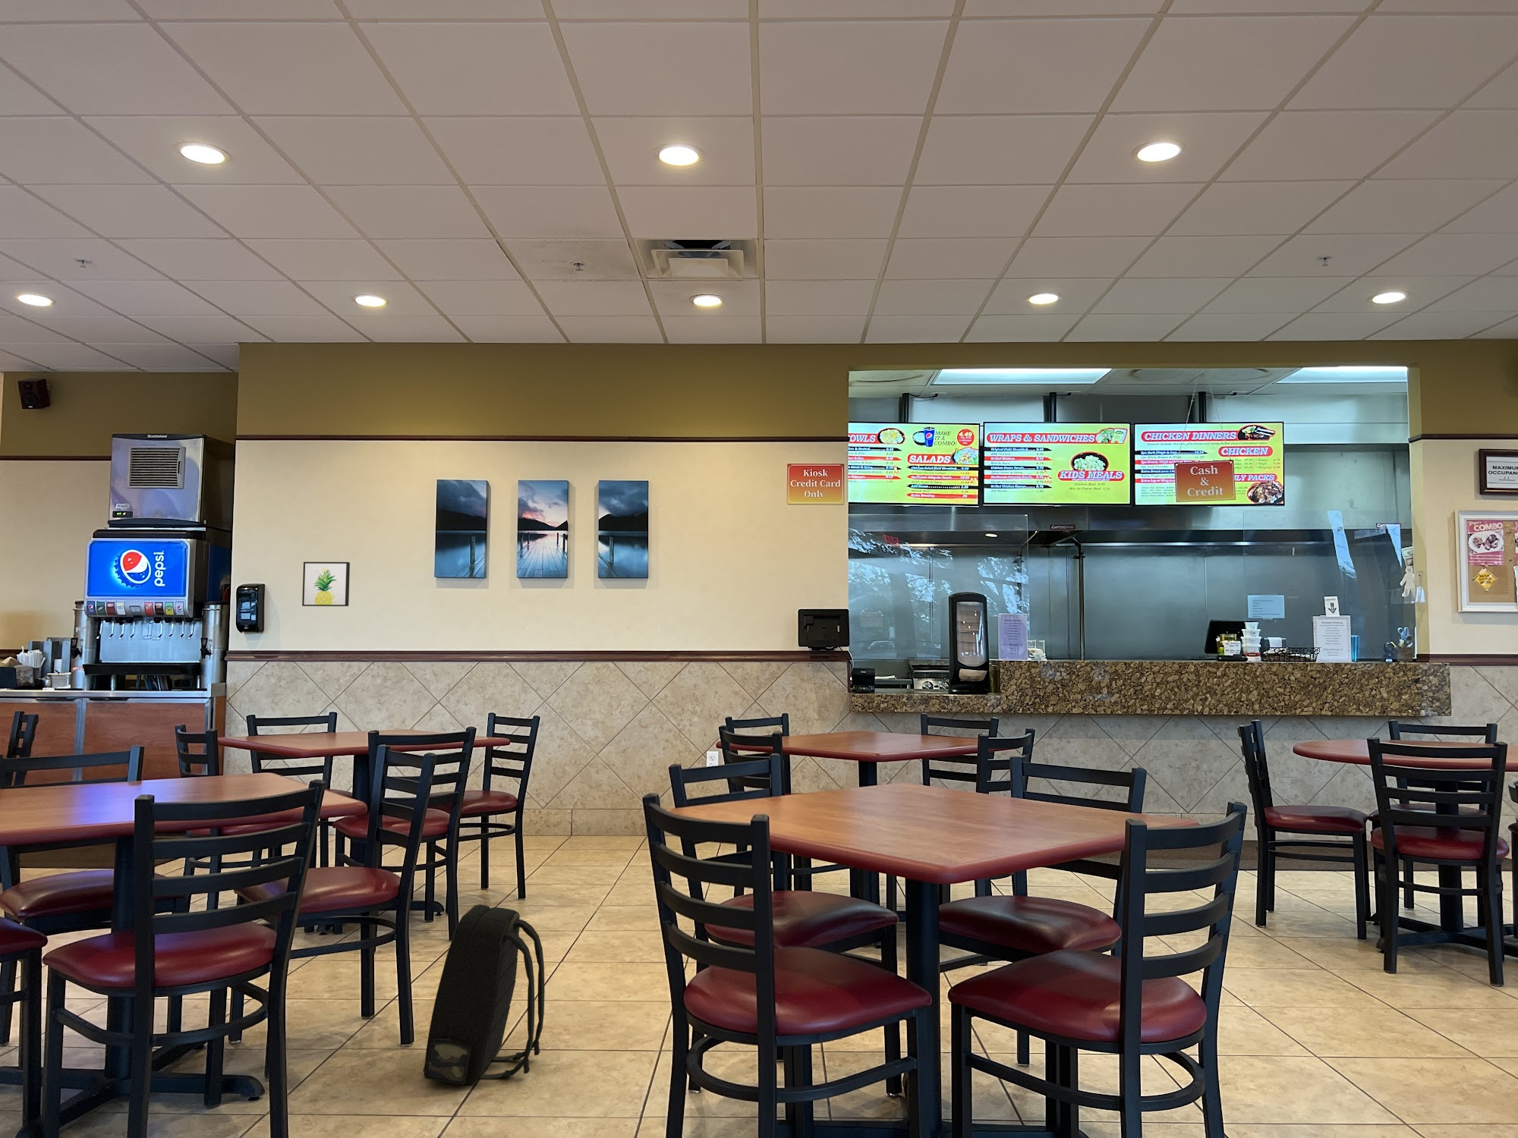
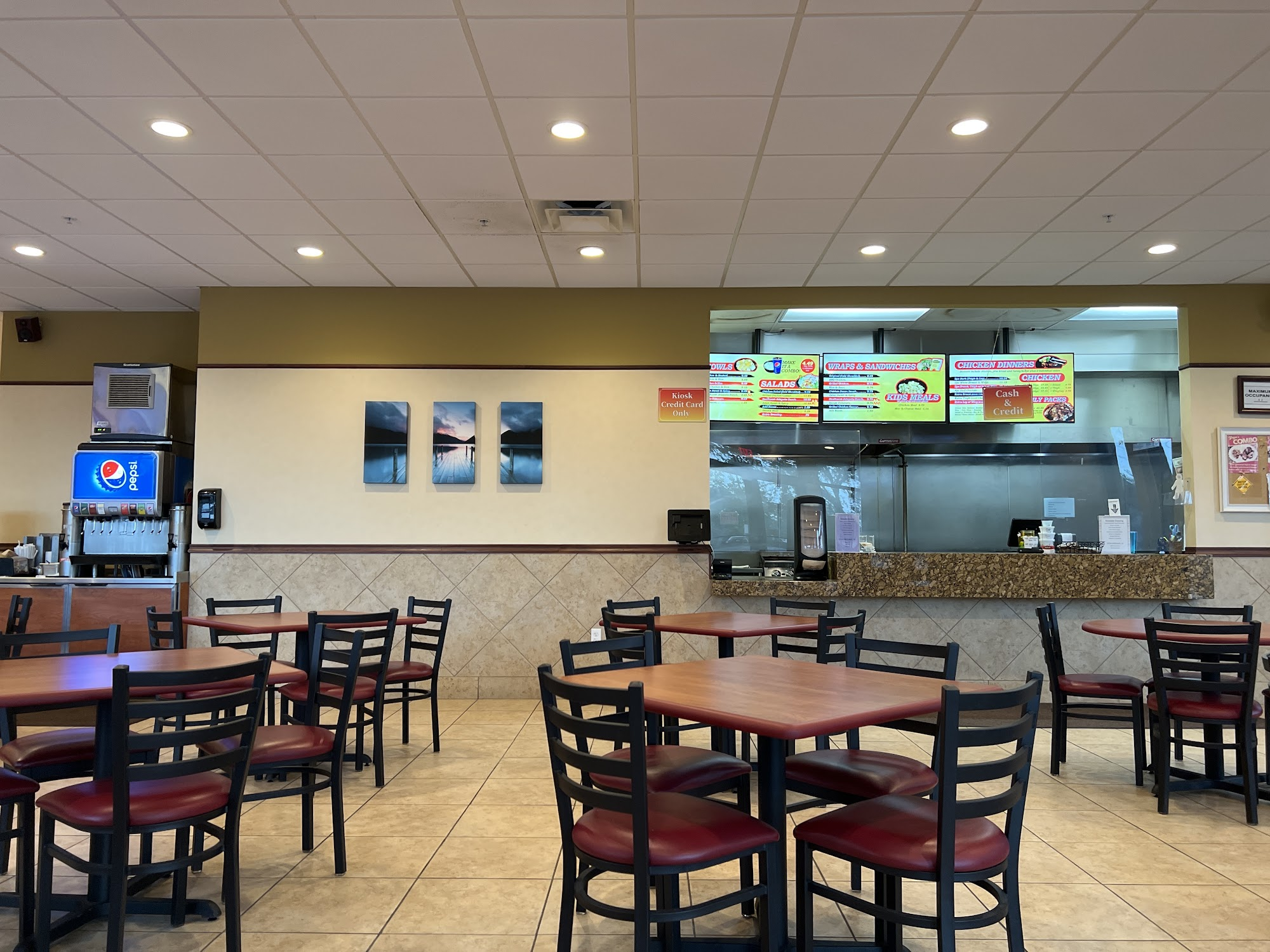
- wall art [301,562,350,607]
- backpack [423,904,545,1085]
